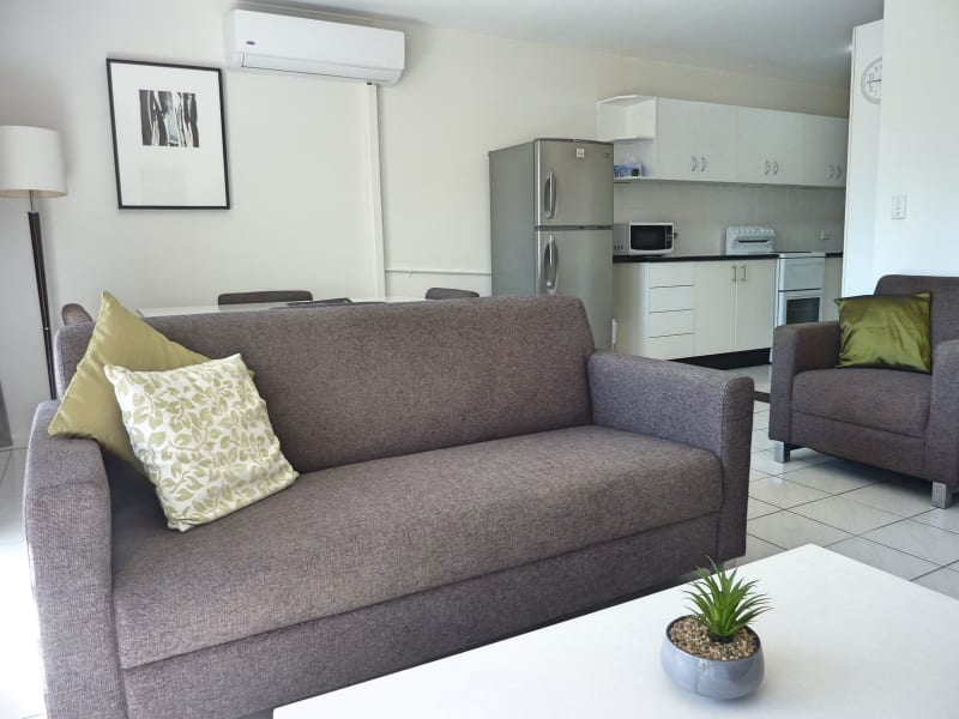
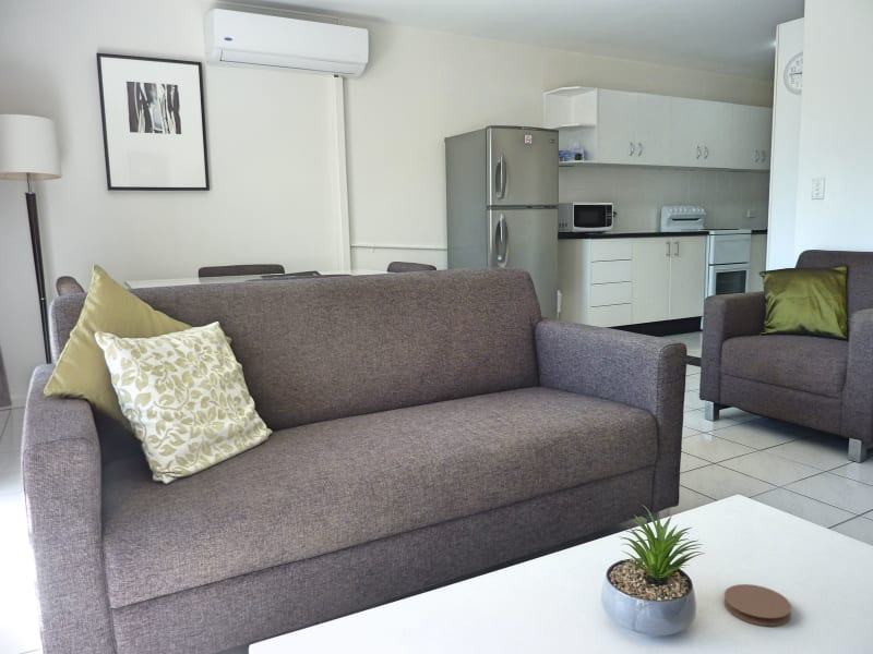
+ coaster [722,583,792,627]
